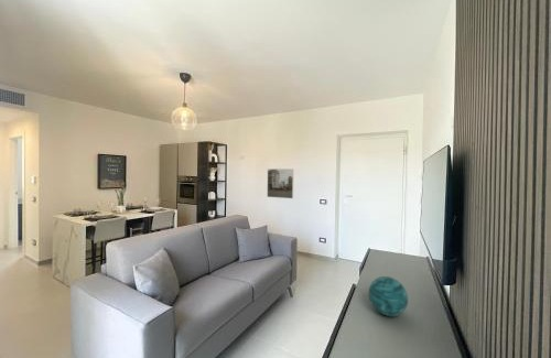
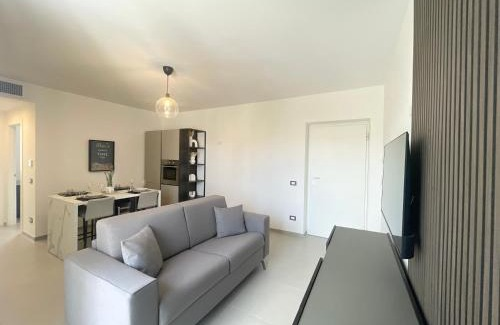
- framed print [267,167,294,199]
- decorative orb [367,275,409,317]
